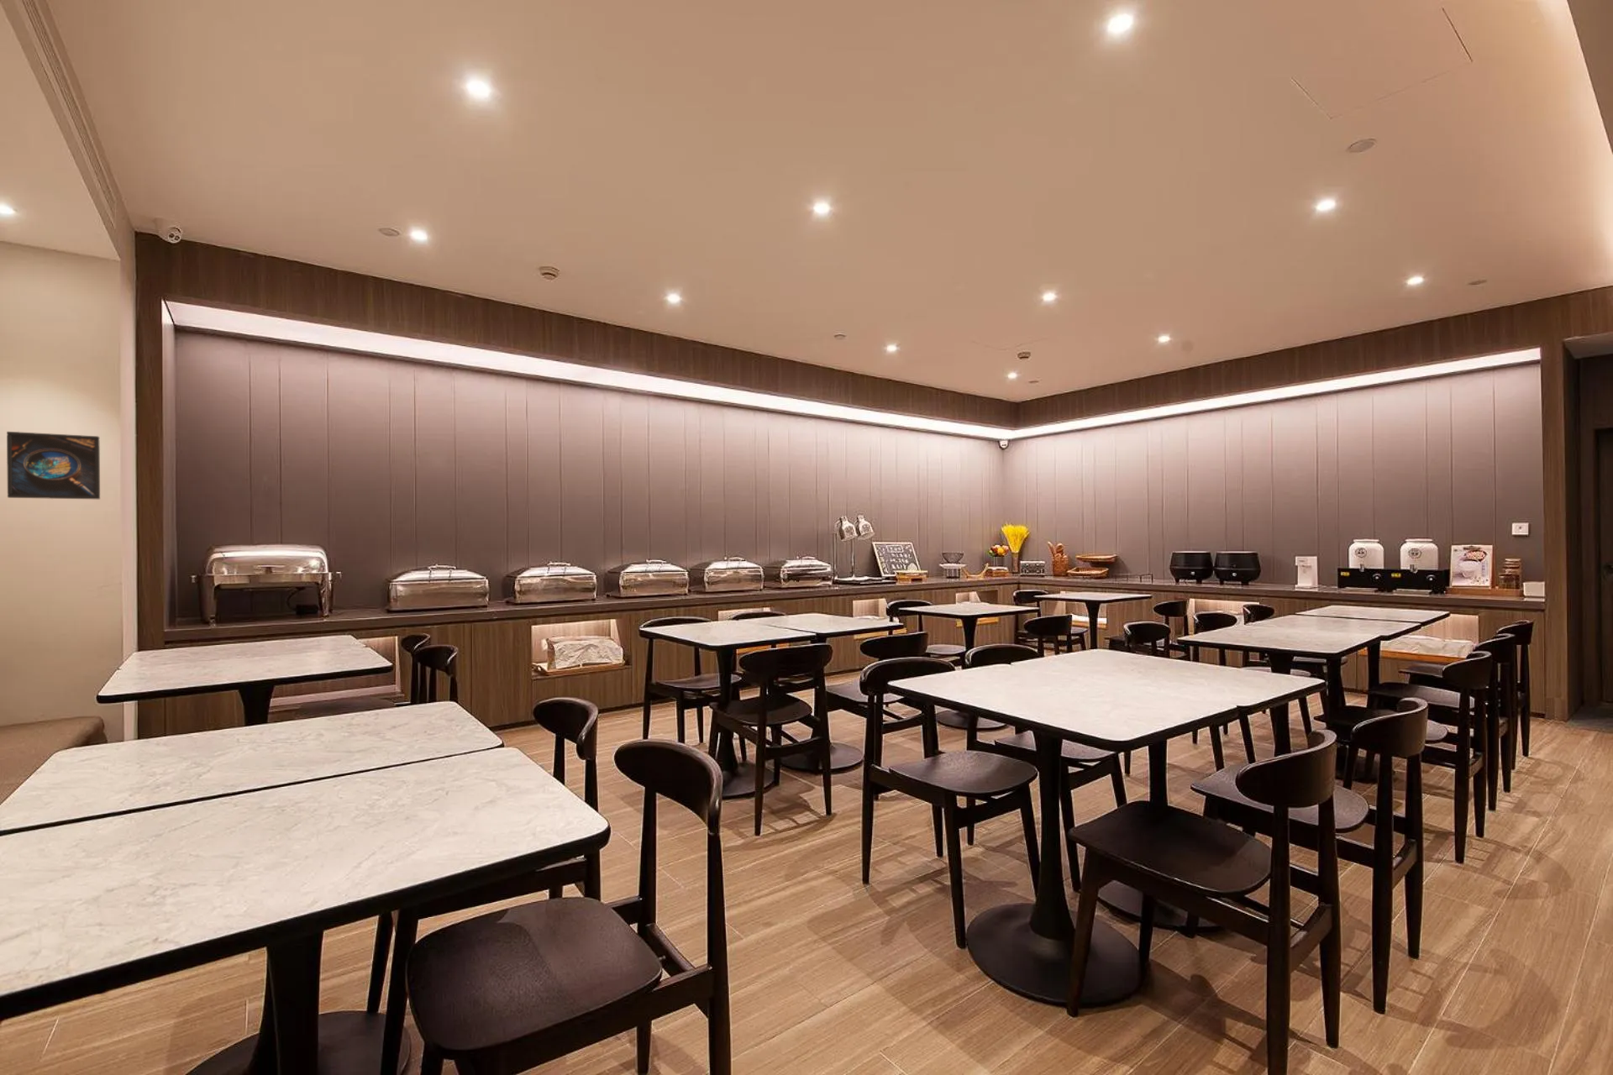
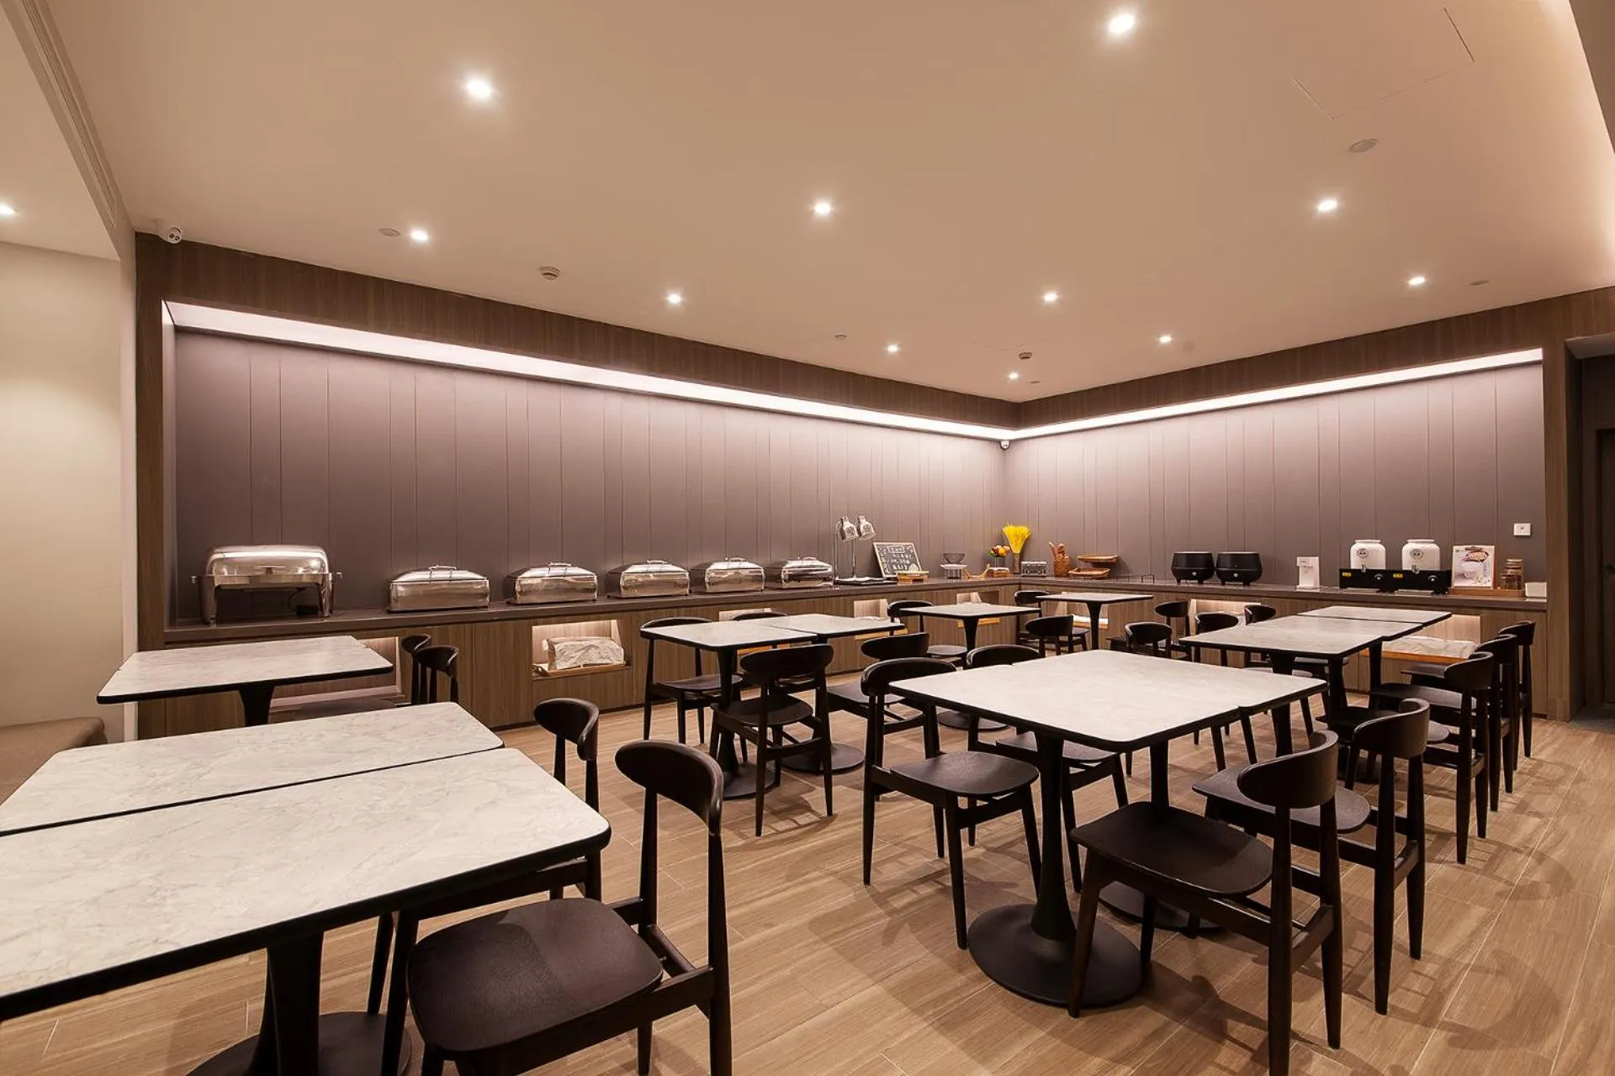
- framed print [6,431,101,499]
